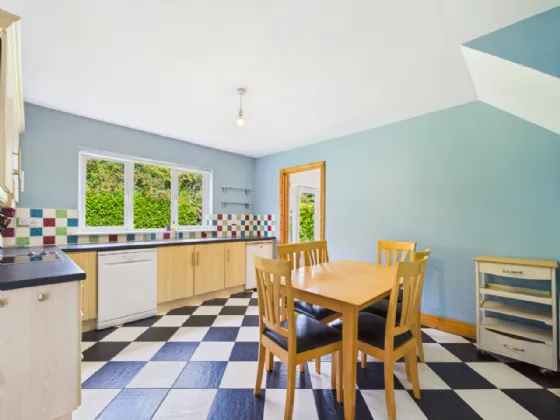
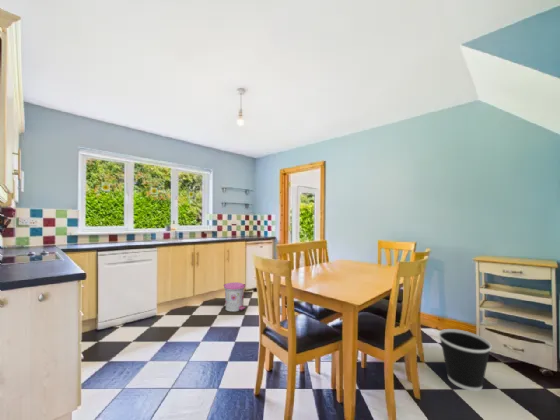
+ trash can [223,281,246,313]
+ wastebasket [438,328,493,392]
